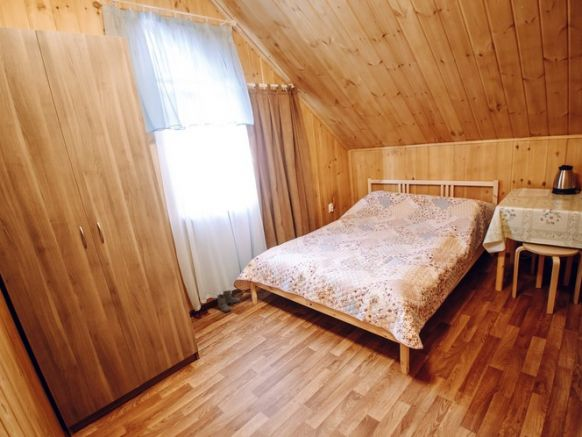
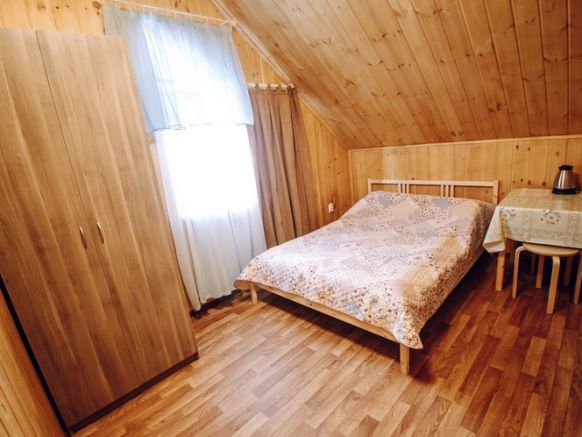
- boots [216,289,241,313]
